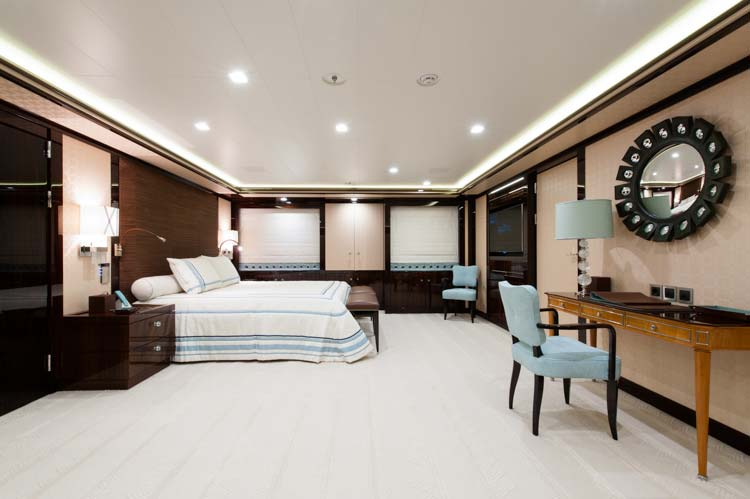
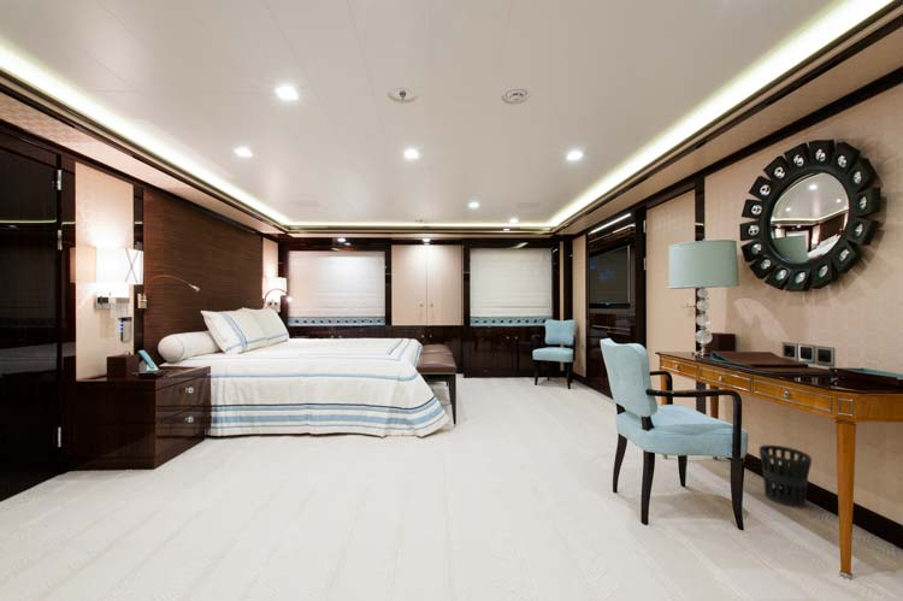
+ wastebasket [759,444,813,509]
